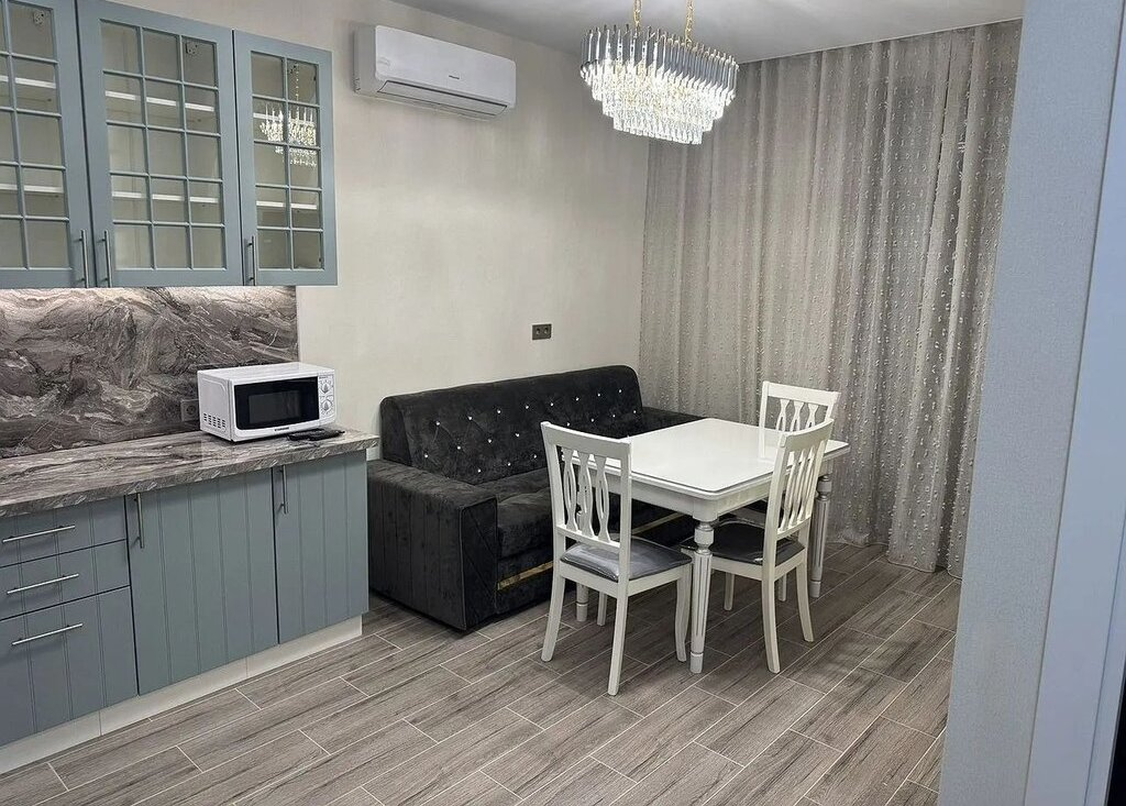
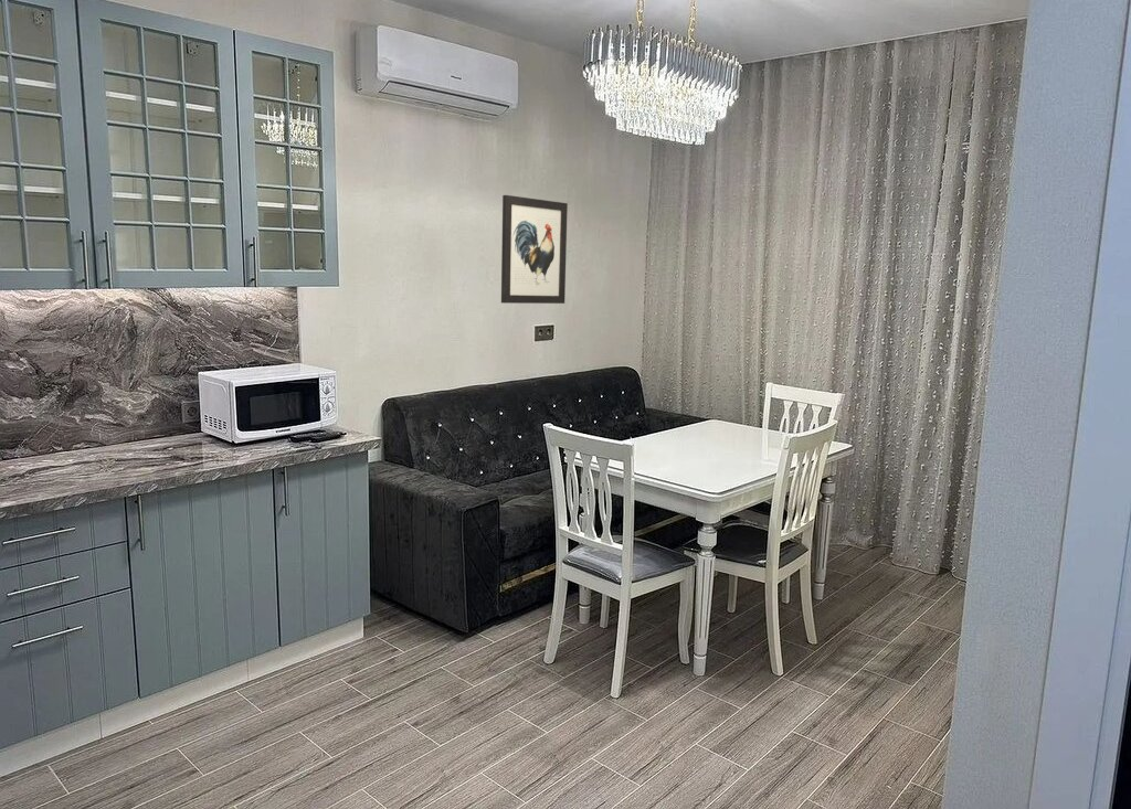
+ wall art [500,194,569,305]
